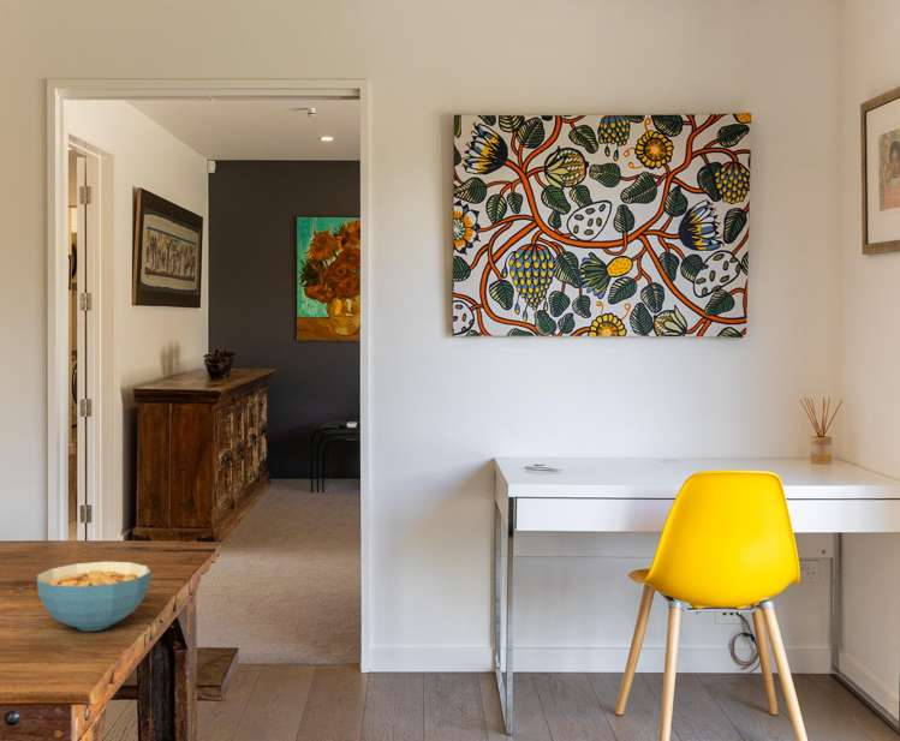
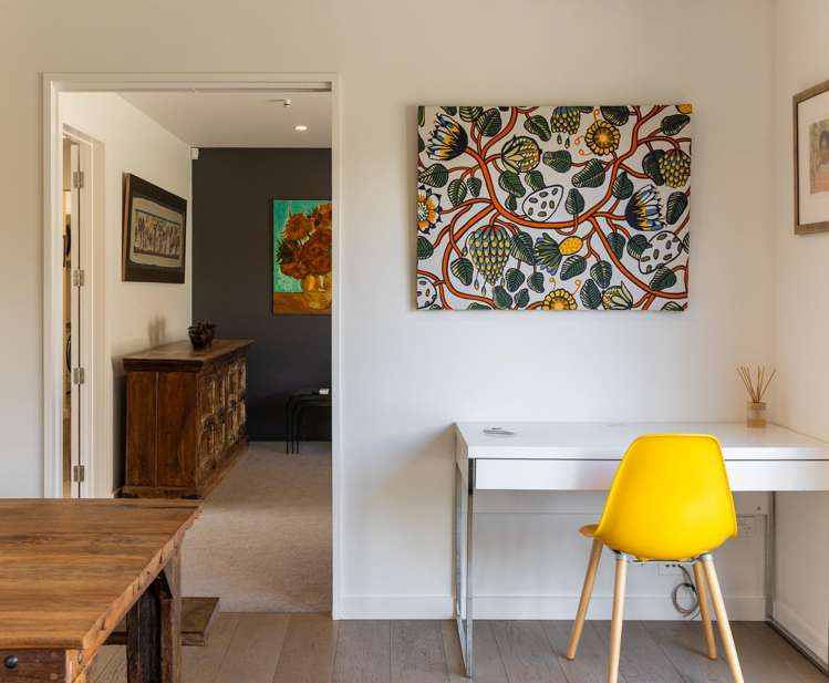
- cereal bowl [35,561,153,632]
